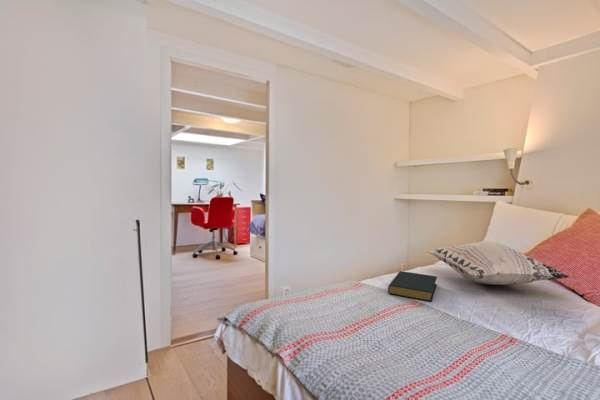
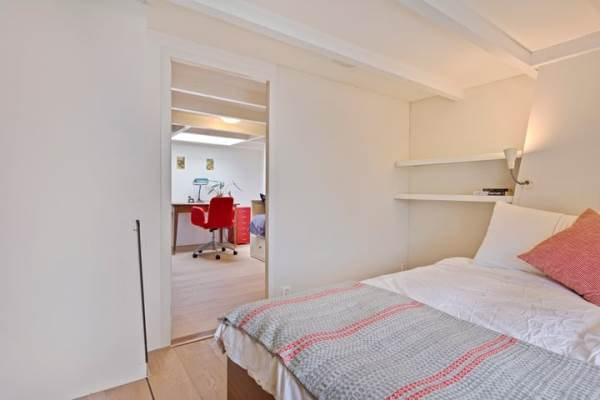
- decorative pillow [428,240,570,286]
- hardback book [387,270,438,303]
